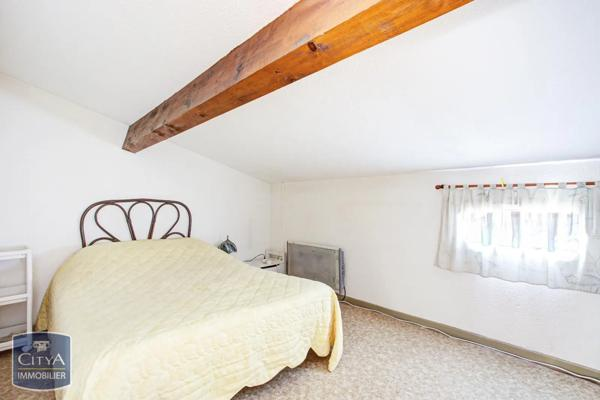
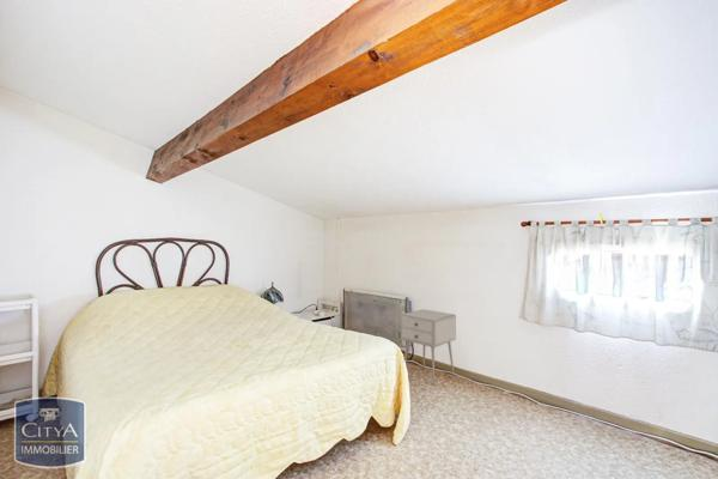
+ nightstand [400,308,457,386]
